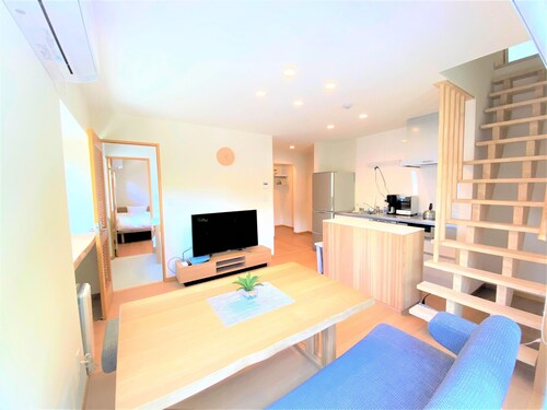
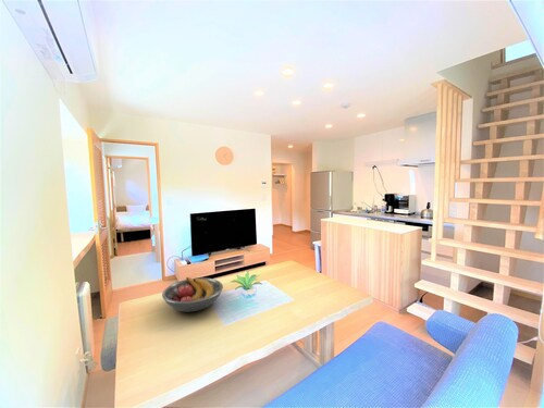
+ fruit bowl [161,276,224,313]
